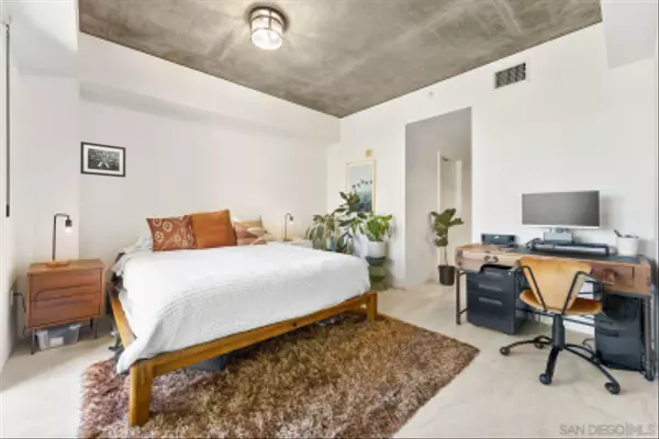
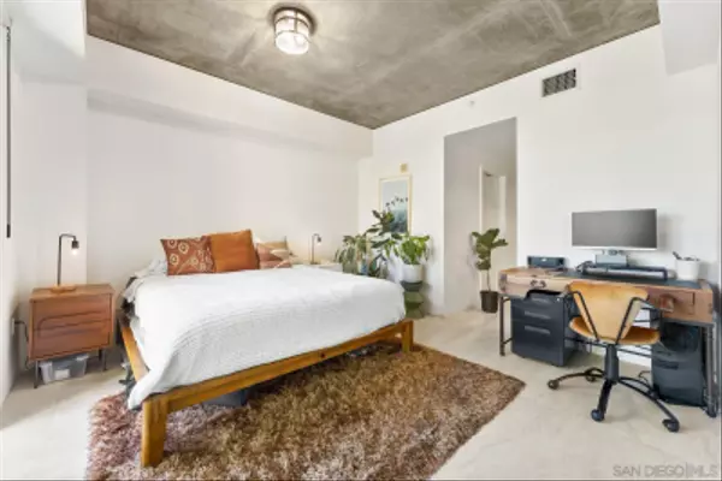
- wall art [79,140,126,179]
